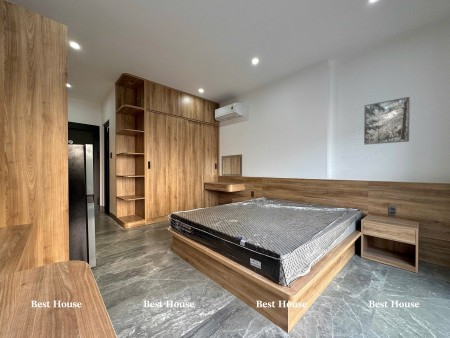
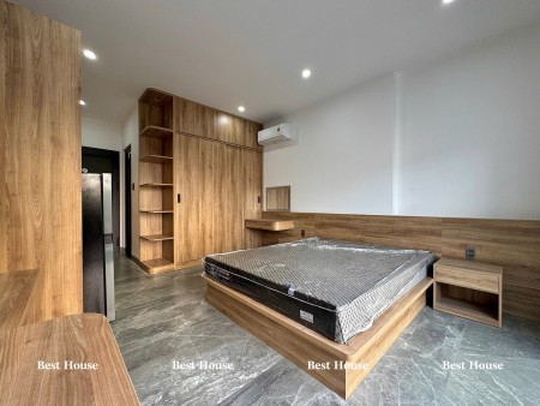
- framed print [363,96,411,145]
